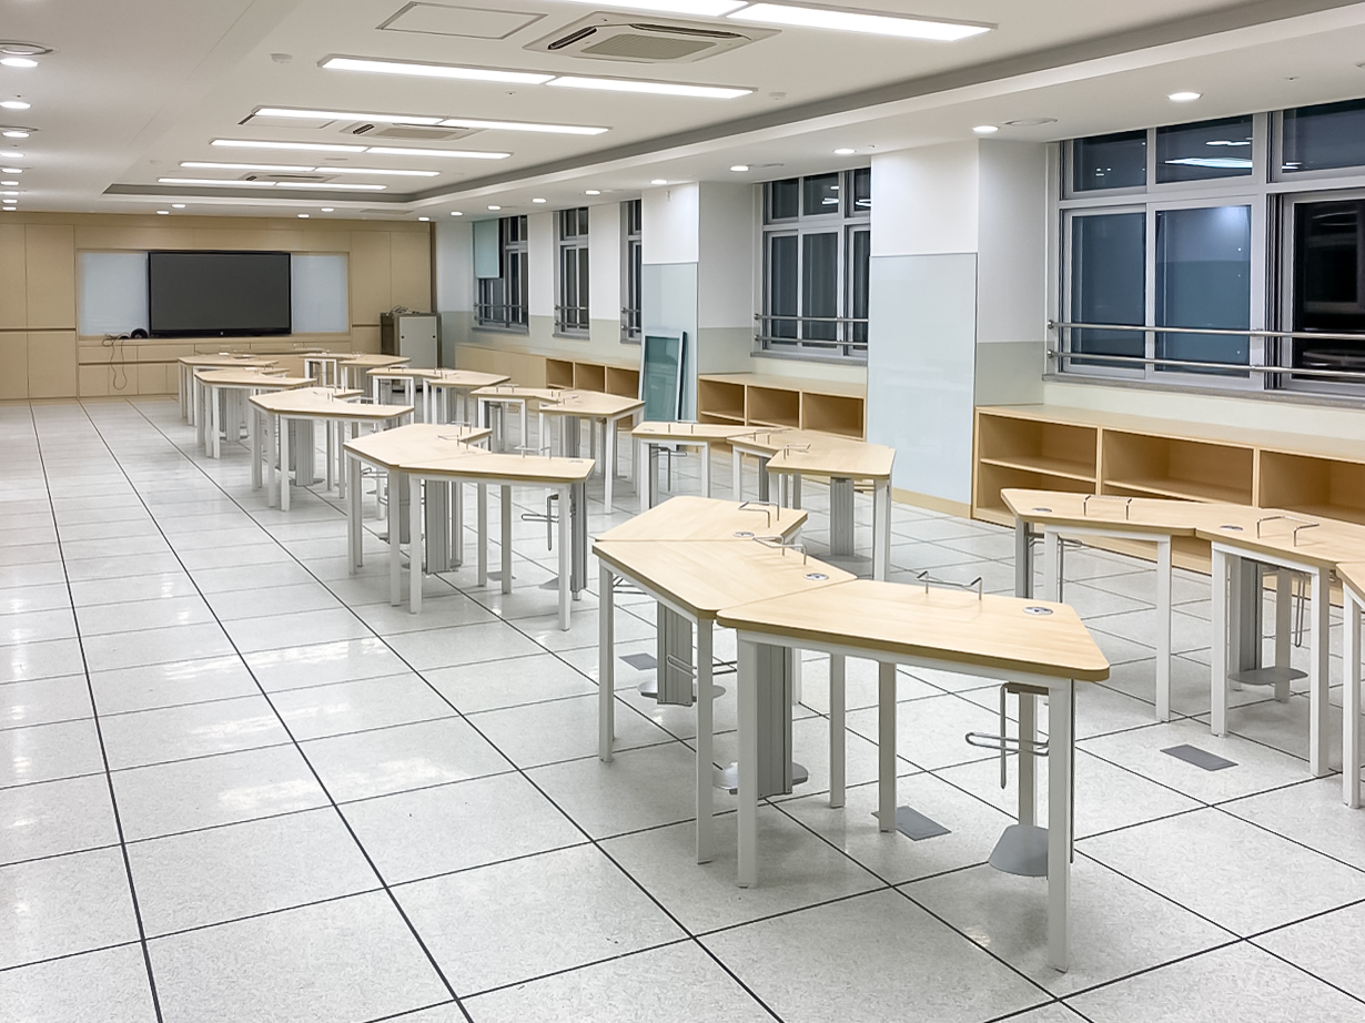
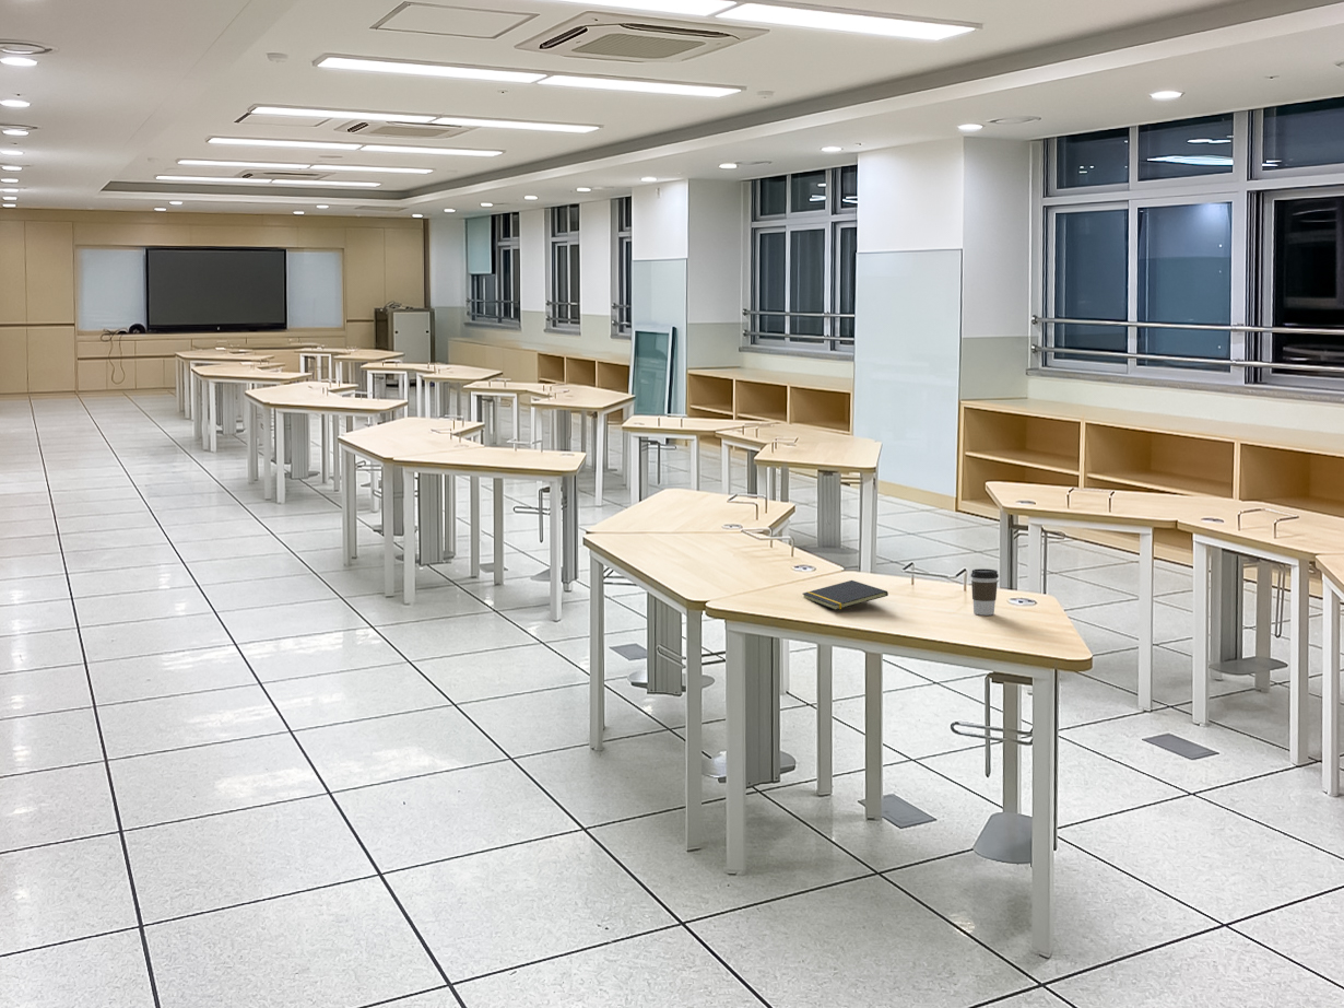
+ notepad [802,579,889,611]
+ coffee cup [969,567,1000,617]
